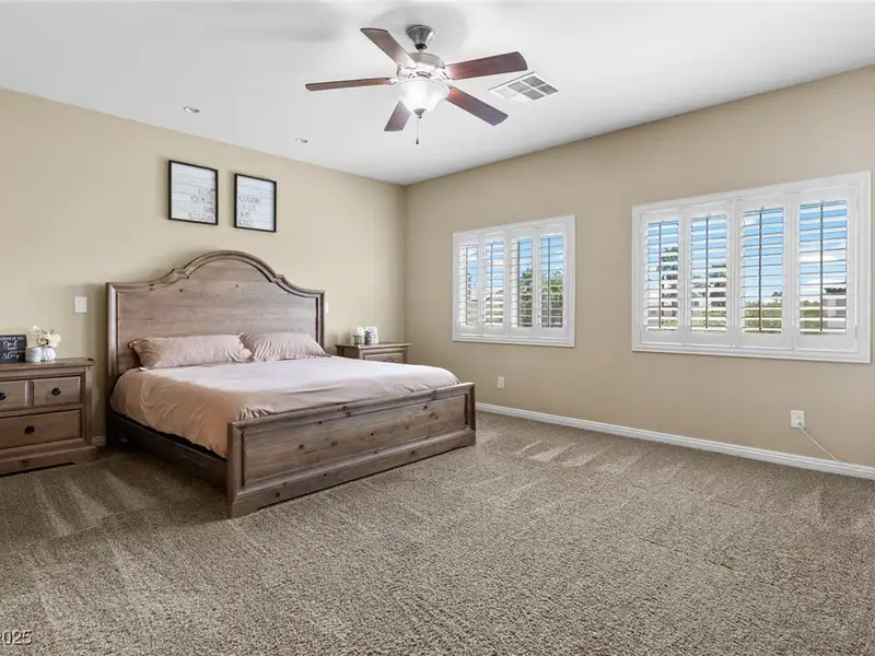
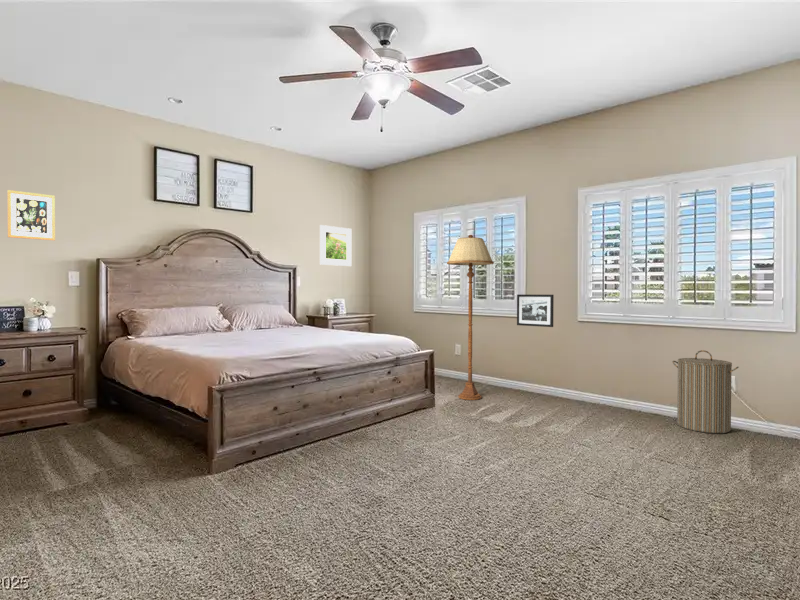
+ picture frame [516,294,555,328]
+ laundry hamper [672,349,740,434]
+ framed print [319,224,352,267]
+ wall art [7,189,56,241]
+ floor lamp [446,234,495,401]
